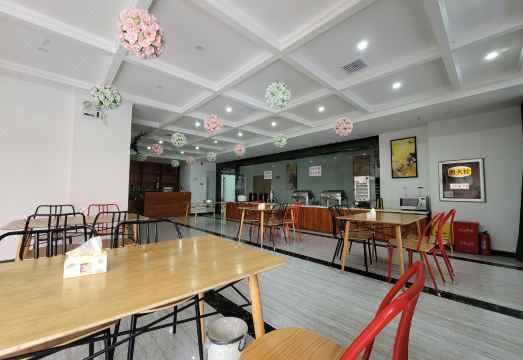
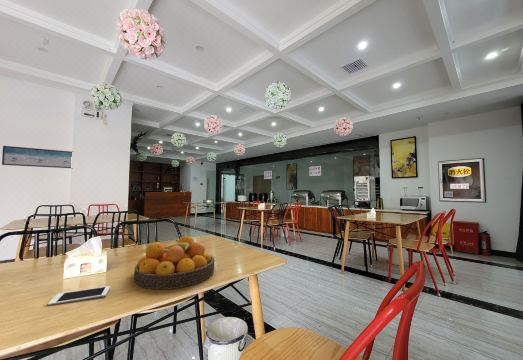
+ cell phone [47,285,111,306]
+ fruit bowl [133,235,215,290]
+ wall art [1,145,73,169]
